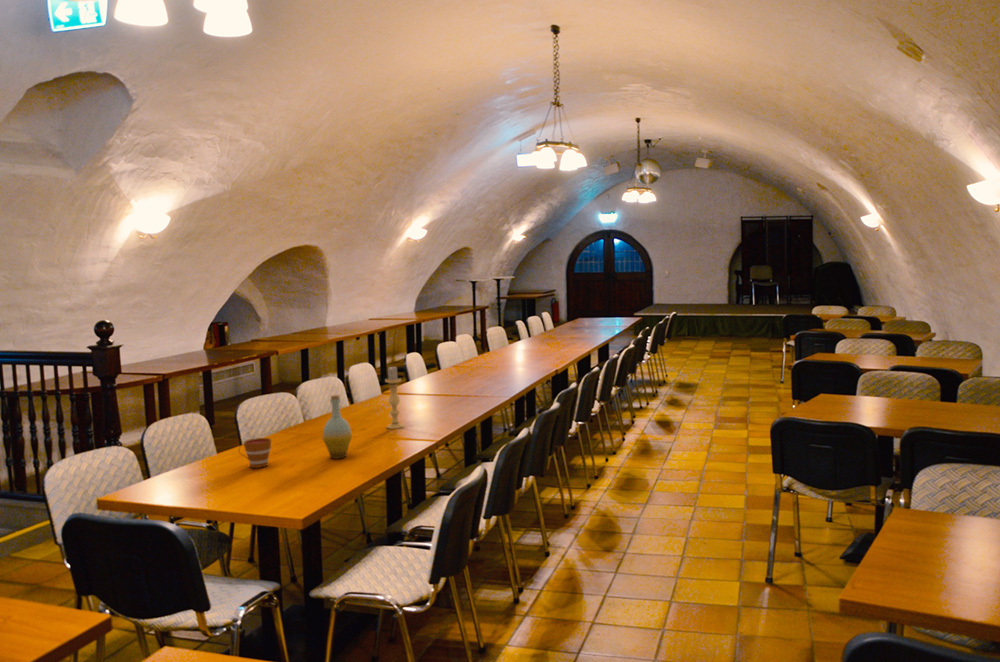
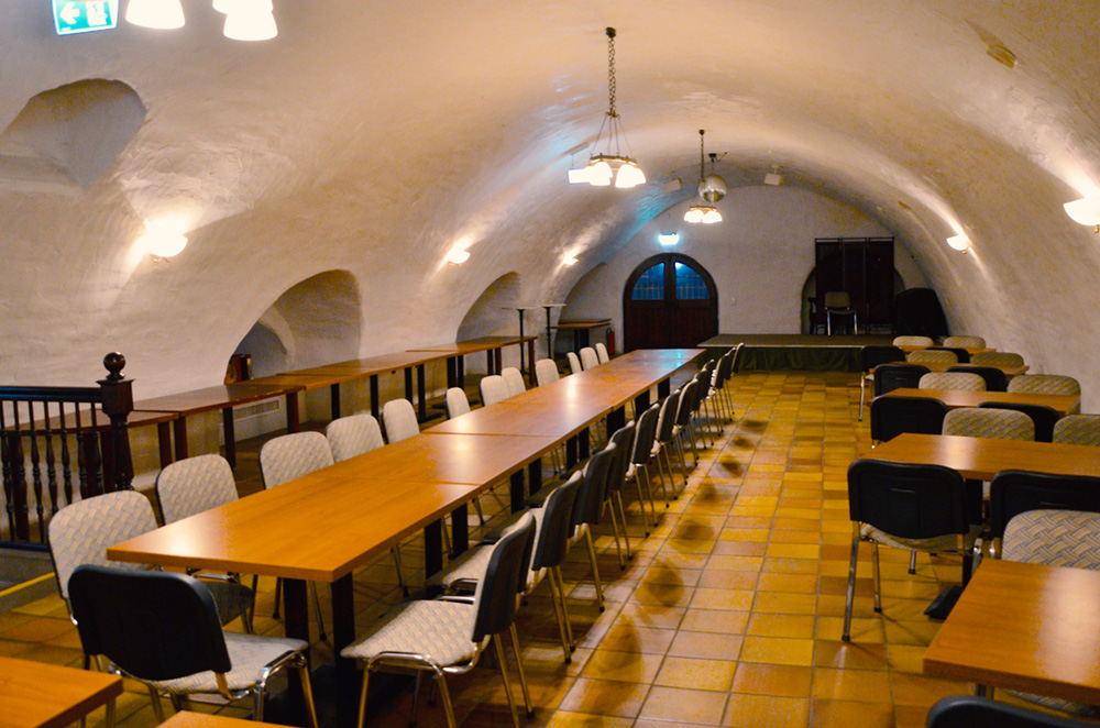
- bottle [321,394,353,460]
- cup [238,437,272,469]
- candle holder [384,365,405,430]
